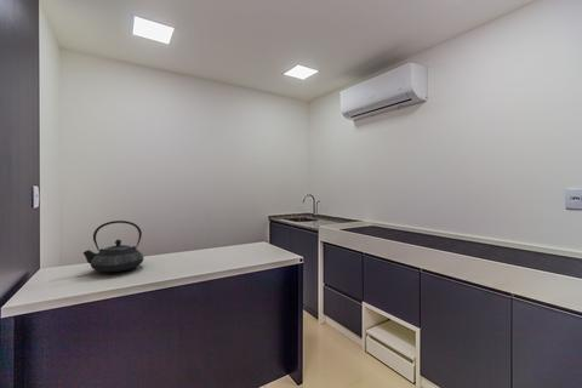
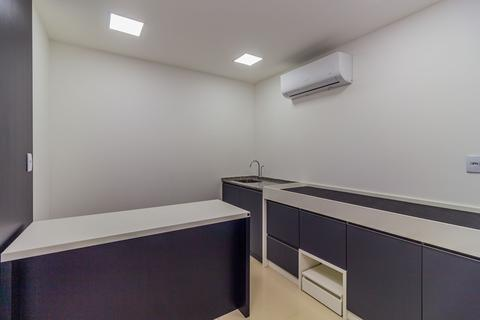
- teapot [82,219,144,273]
